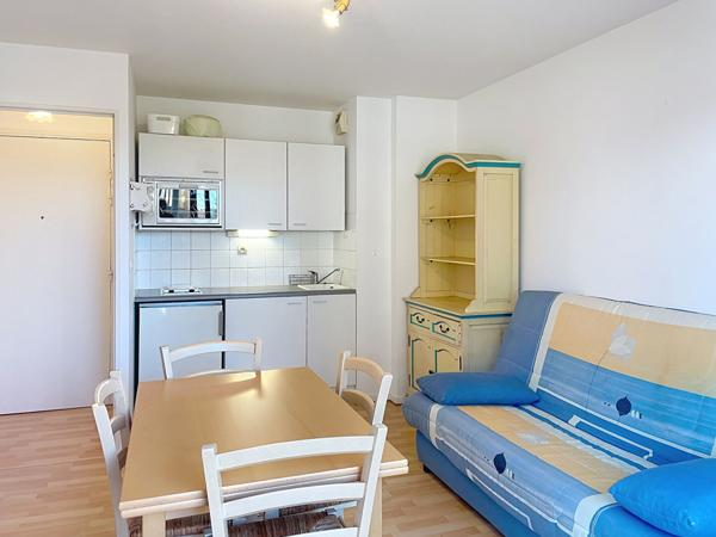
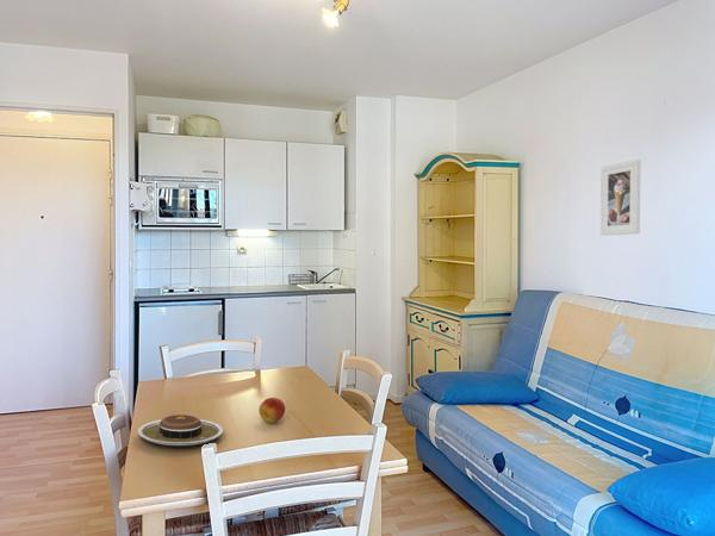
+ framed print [599,158,642,237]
+ fruit [257,397,286,424]
+ plate [137,413,224,447]
